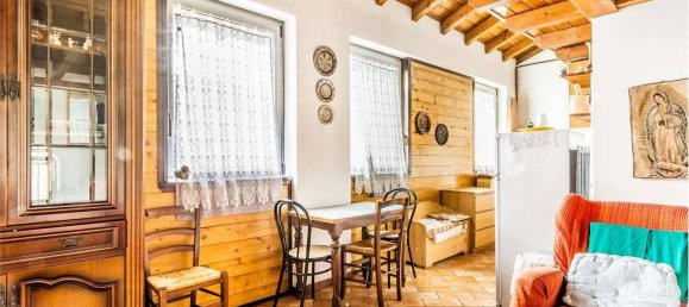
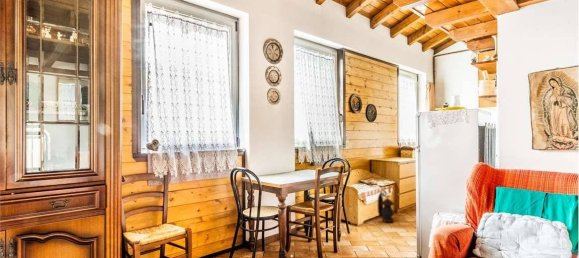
+ lantern [377,189,396,224]
